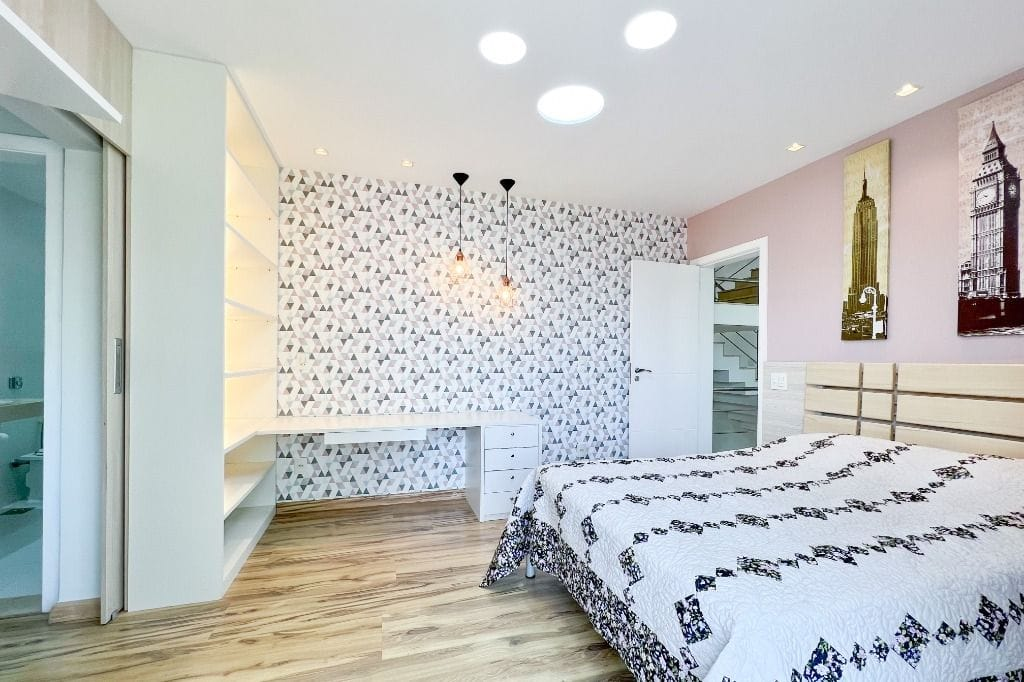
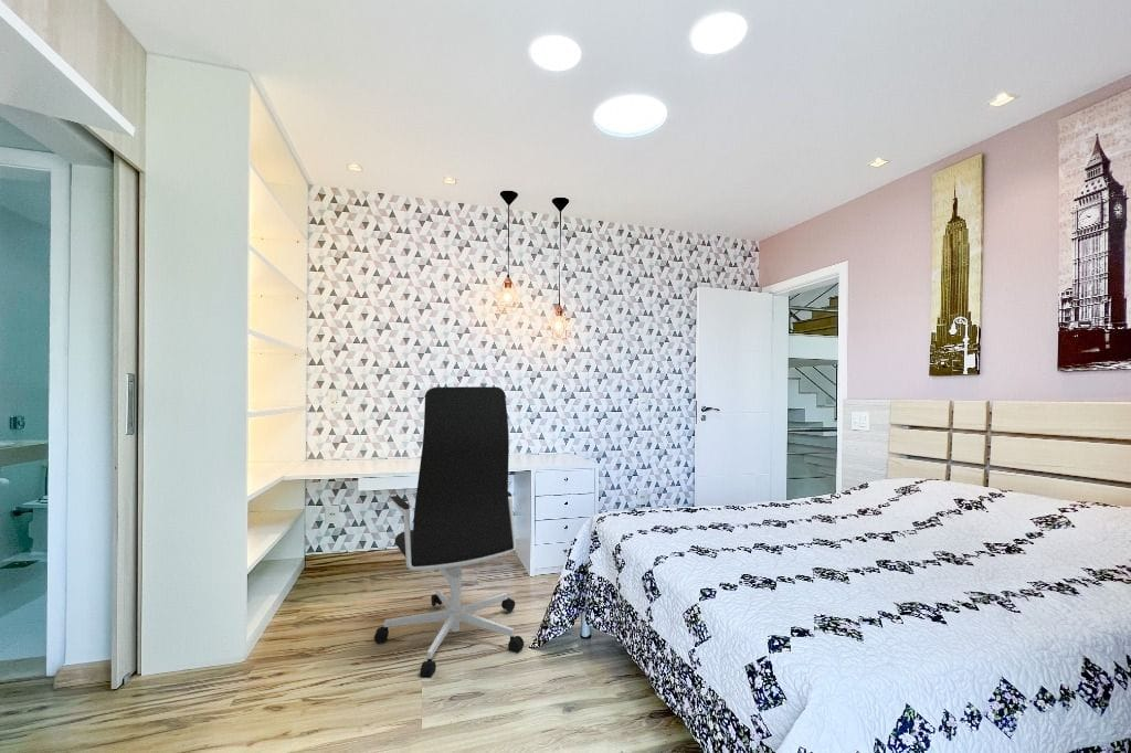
+ office chair [373,385,525,679]
